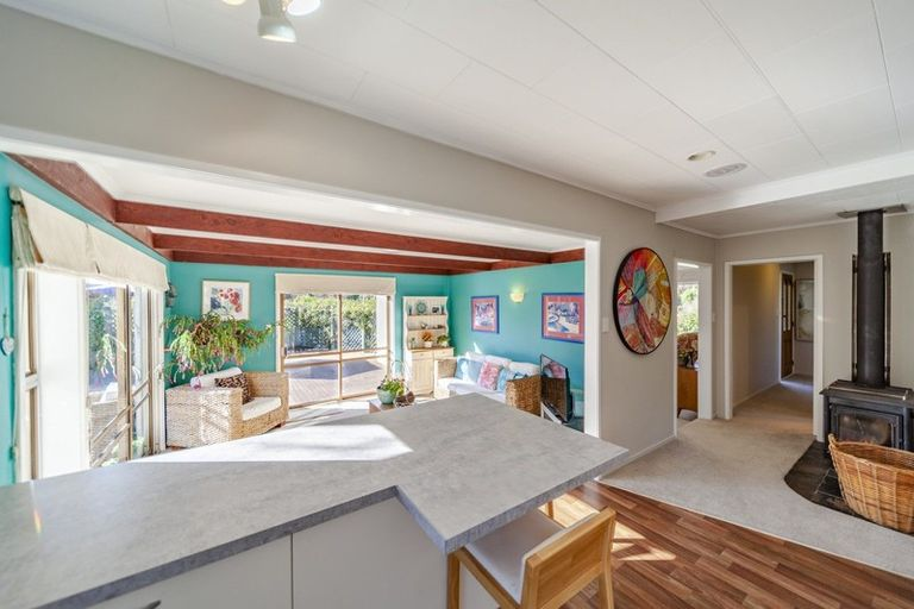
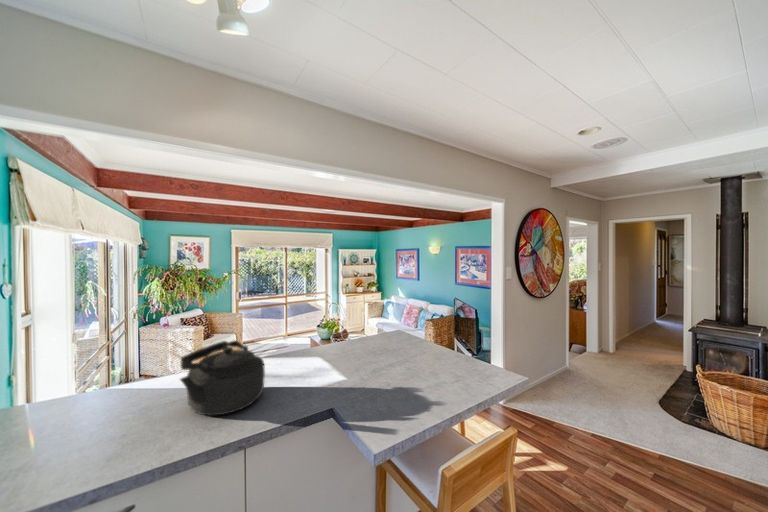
+ kettle [178,340,266,417]
